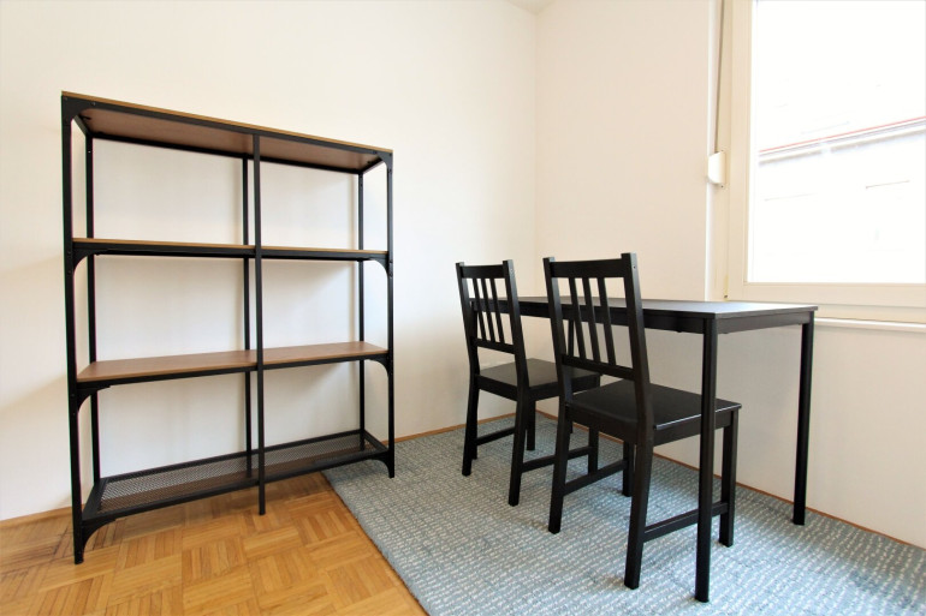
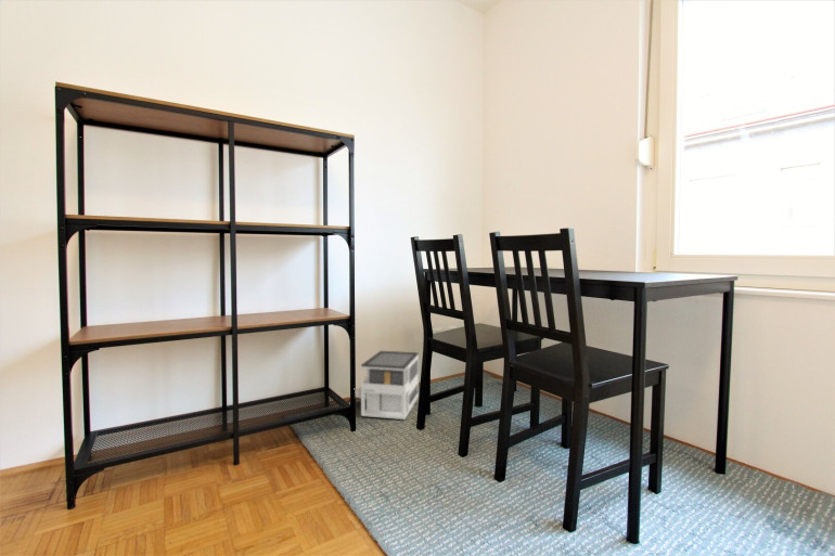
+ architectural model [355,350,420,421]
